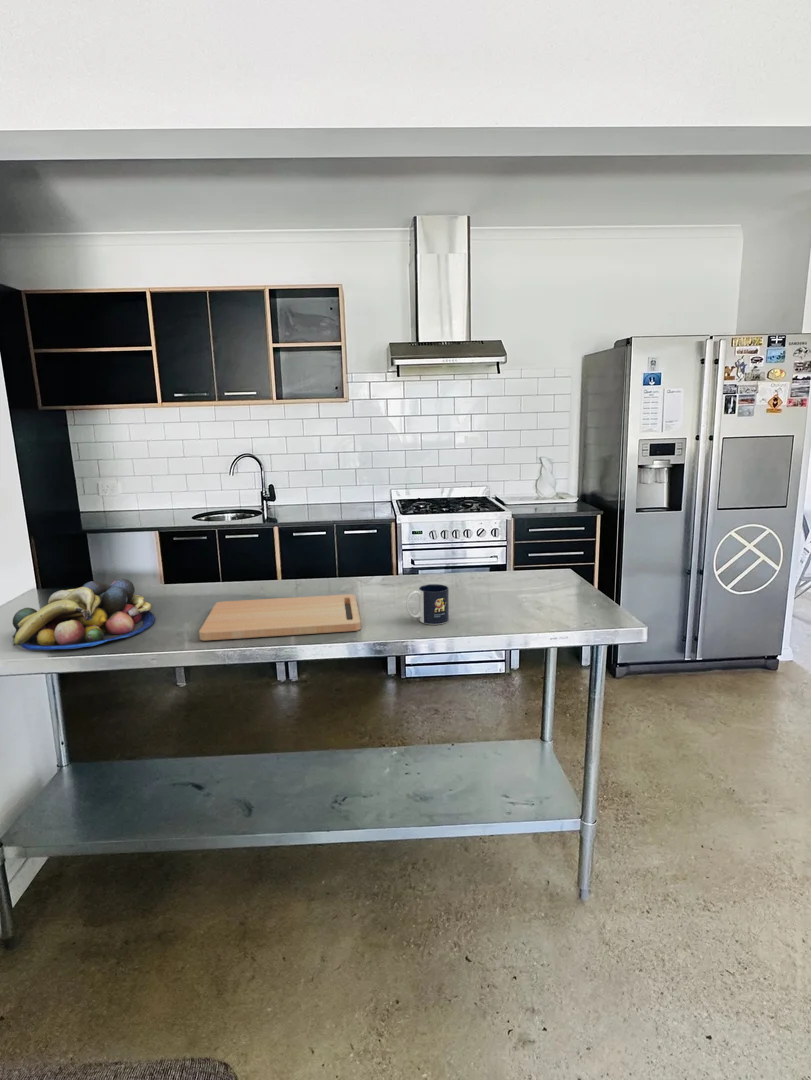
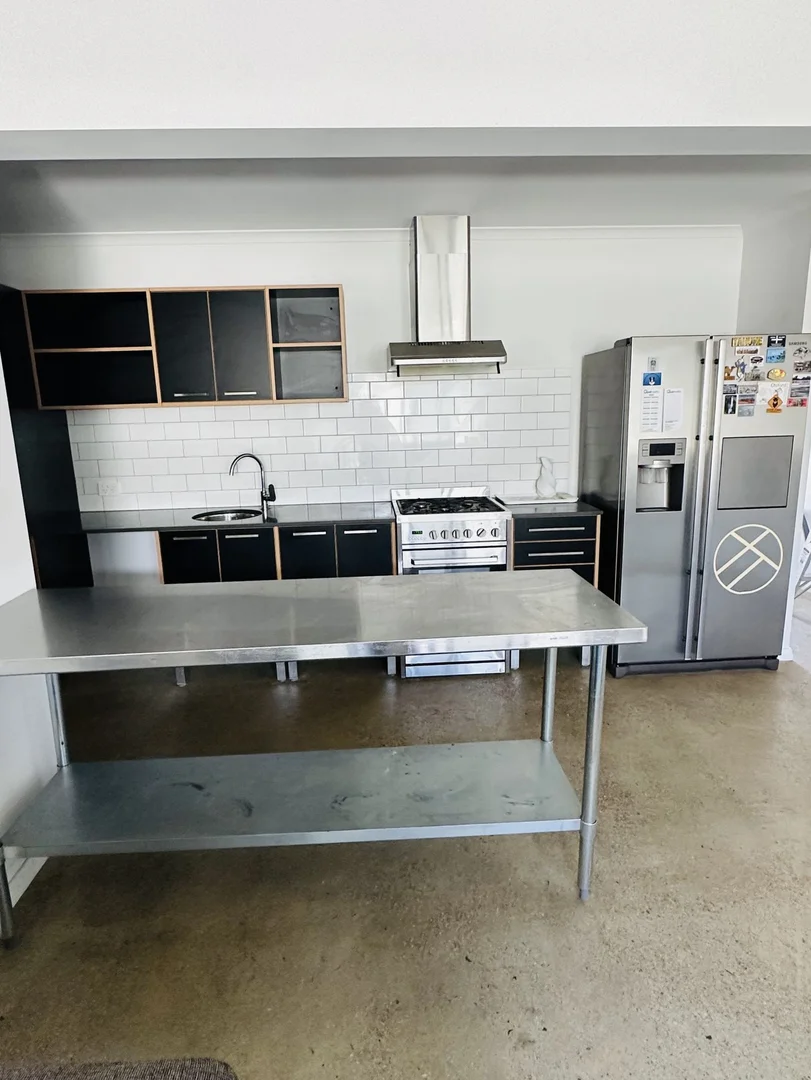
- mug [405,583,450,625]
- fruit bowl [11,578,156,651]
- cutting board [198,593,362,642]
